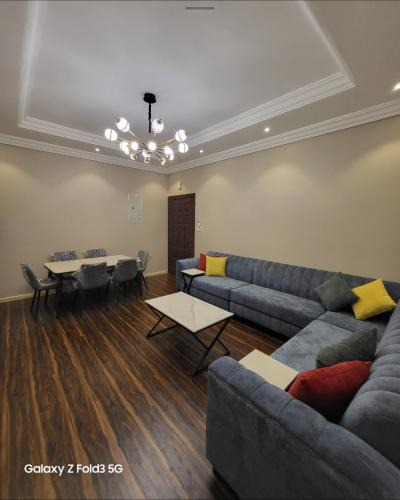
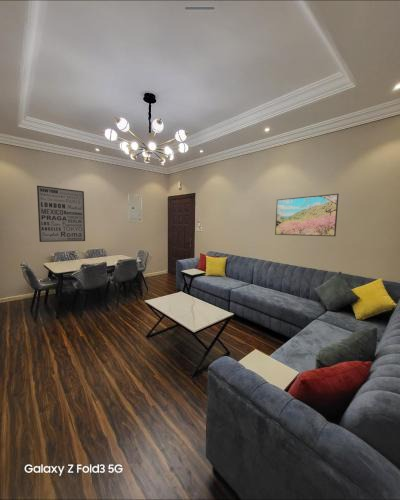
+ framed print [274,193,340,237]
+ wall art [36,185,86,243]
